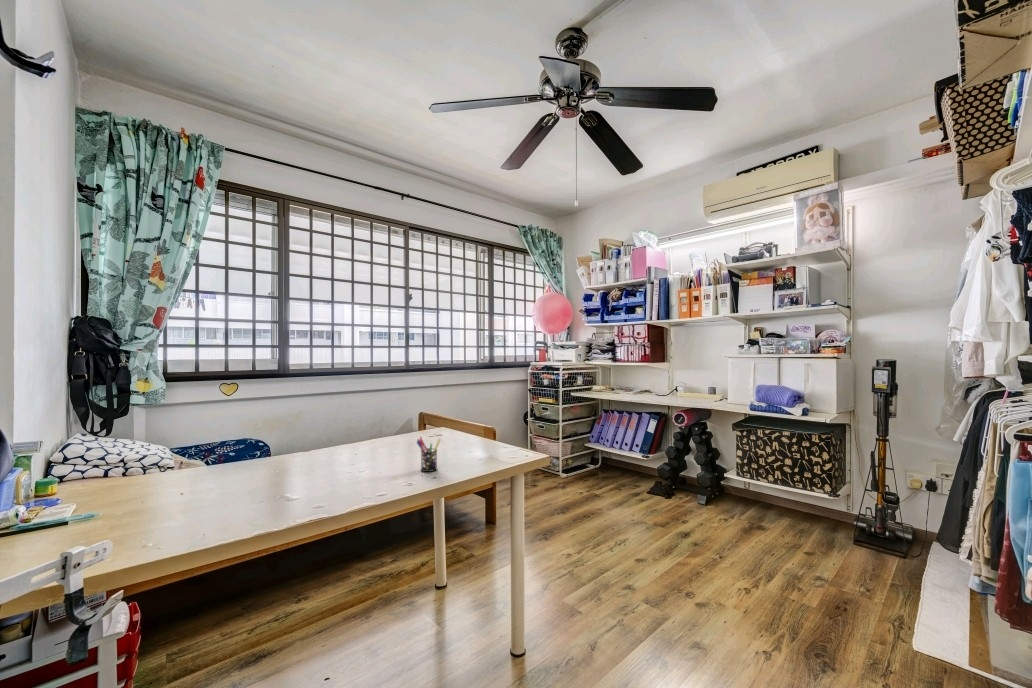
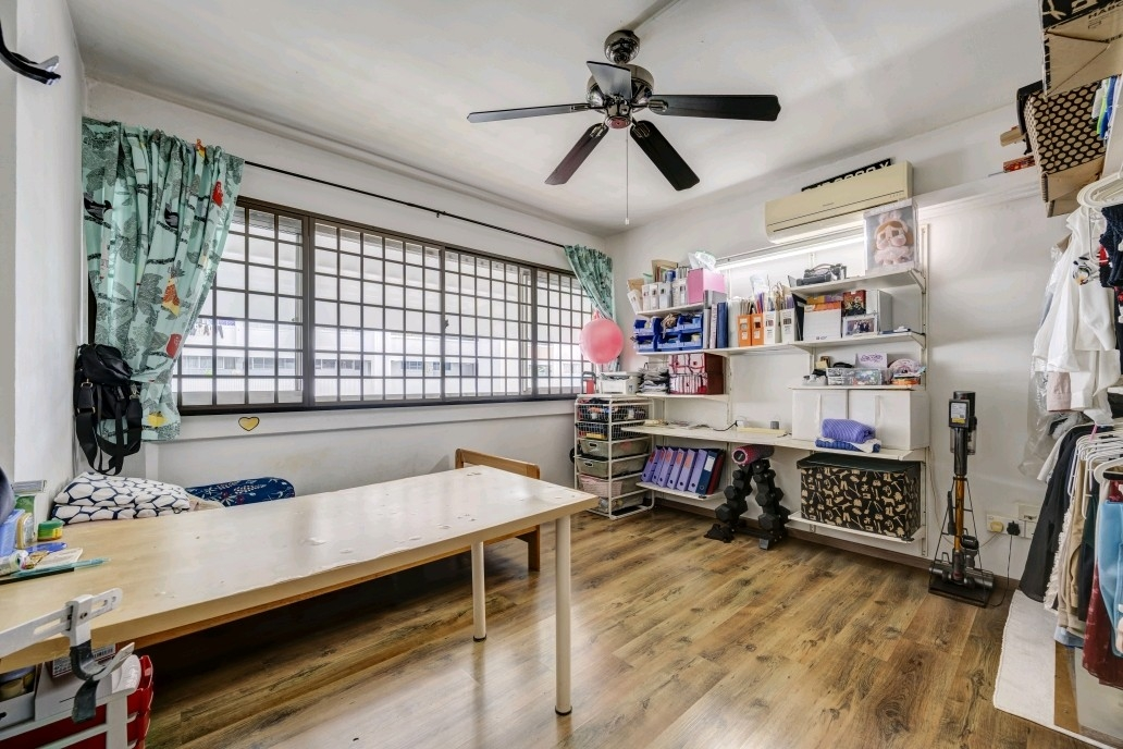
- pen holder [415,436,442,473]
